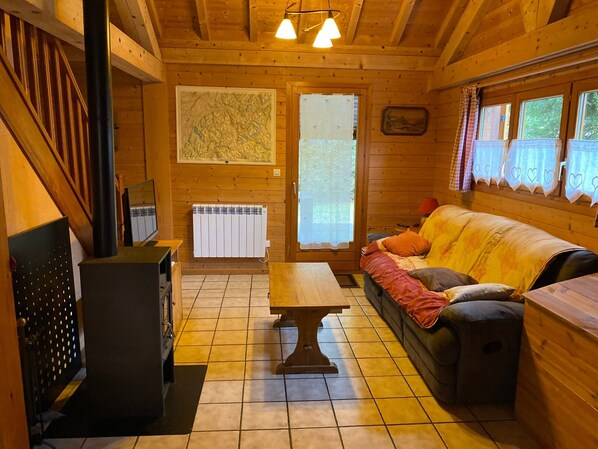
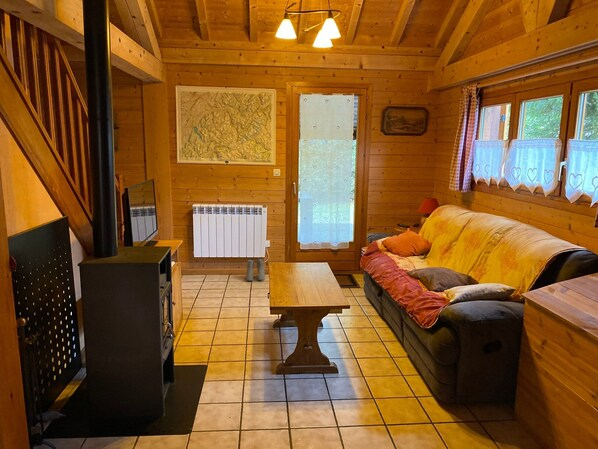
+ boots [245,257,266,282]
